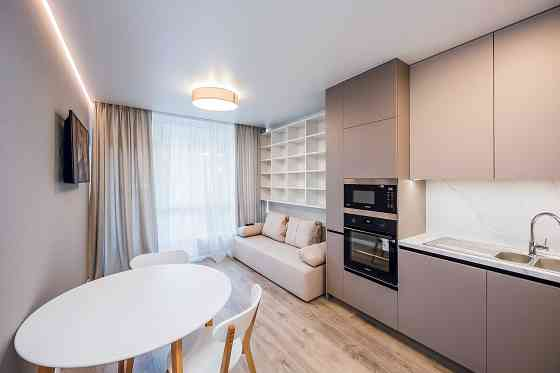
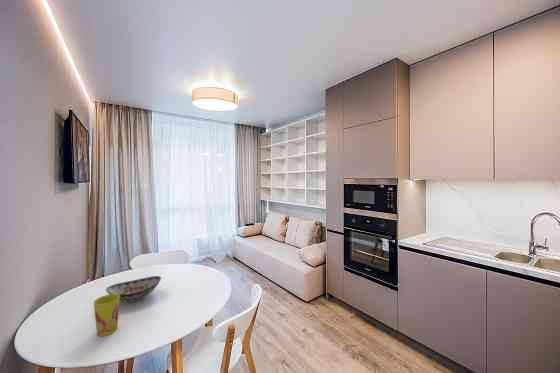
+ decorative bowl [105,275,162,303]
+ cup [93,294,120,337]
